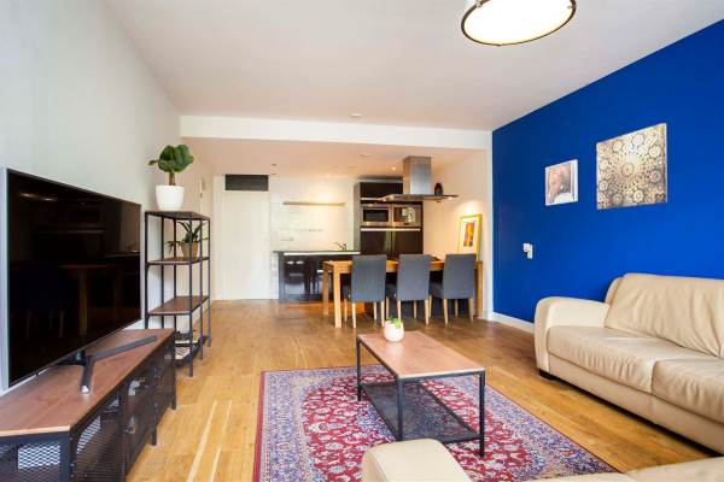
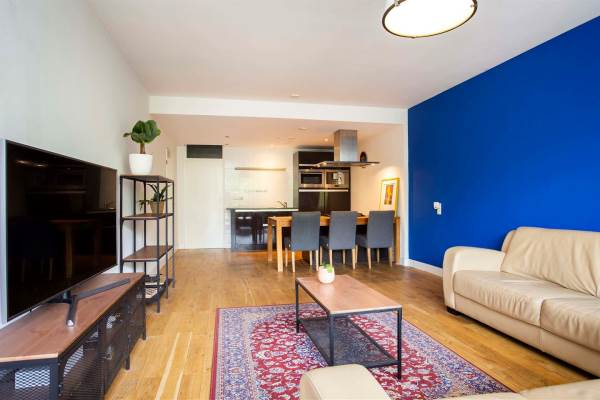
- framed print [544,159,579,206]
- wall art [596,123,668,211]
